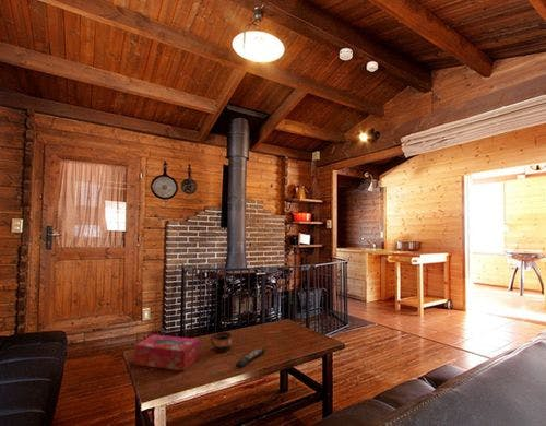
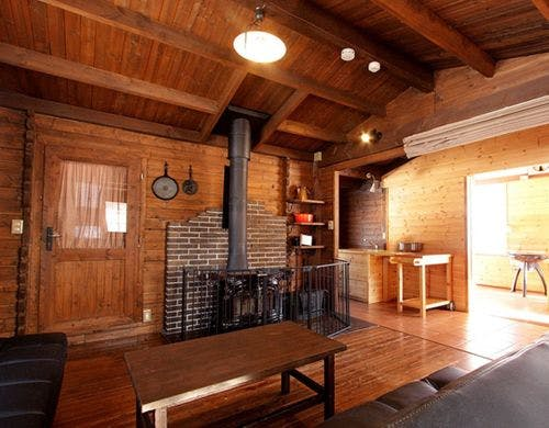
- tissue box [133,333,200,372]
- remote control [235,346,266,368]
- cup [210,331,233,352]
